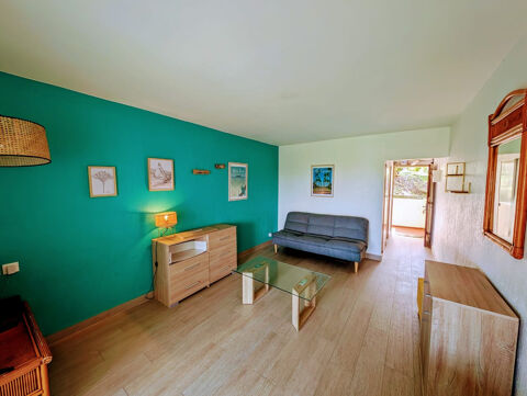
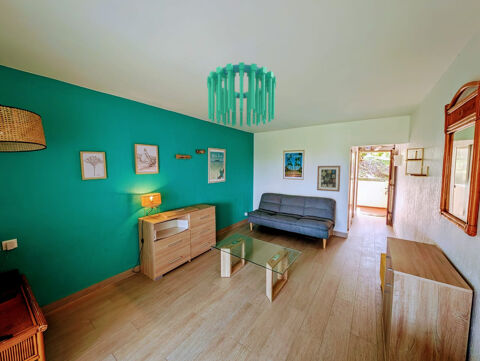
+ chandelier [206,61,277,128]
+ wall art [316,165,341,193]
